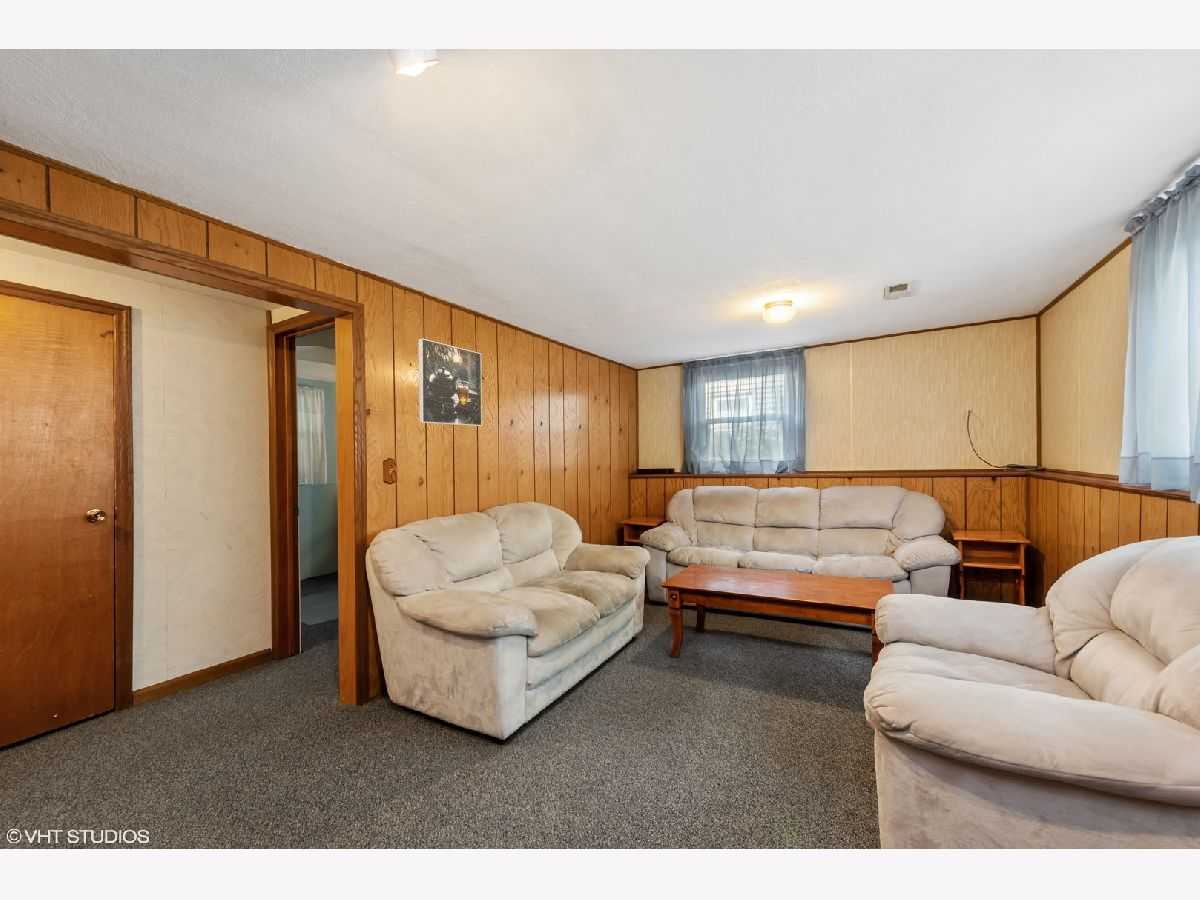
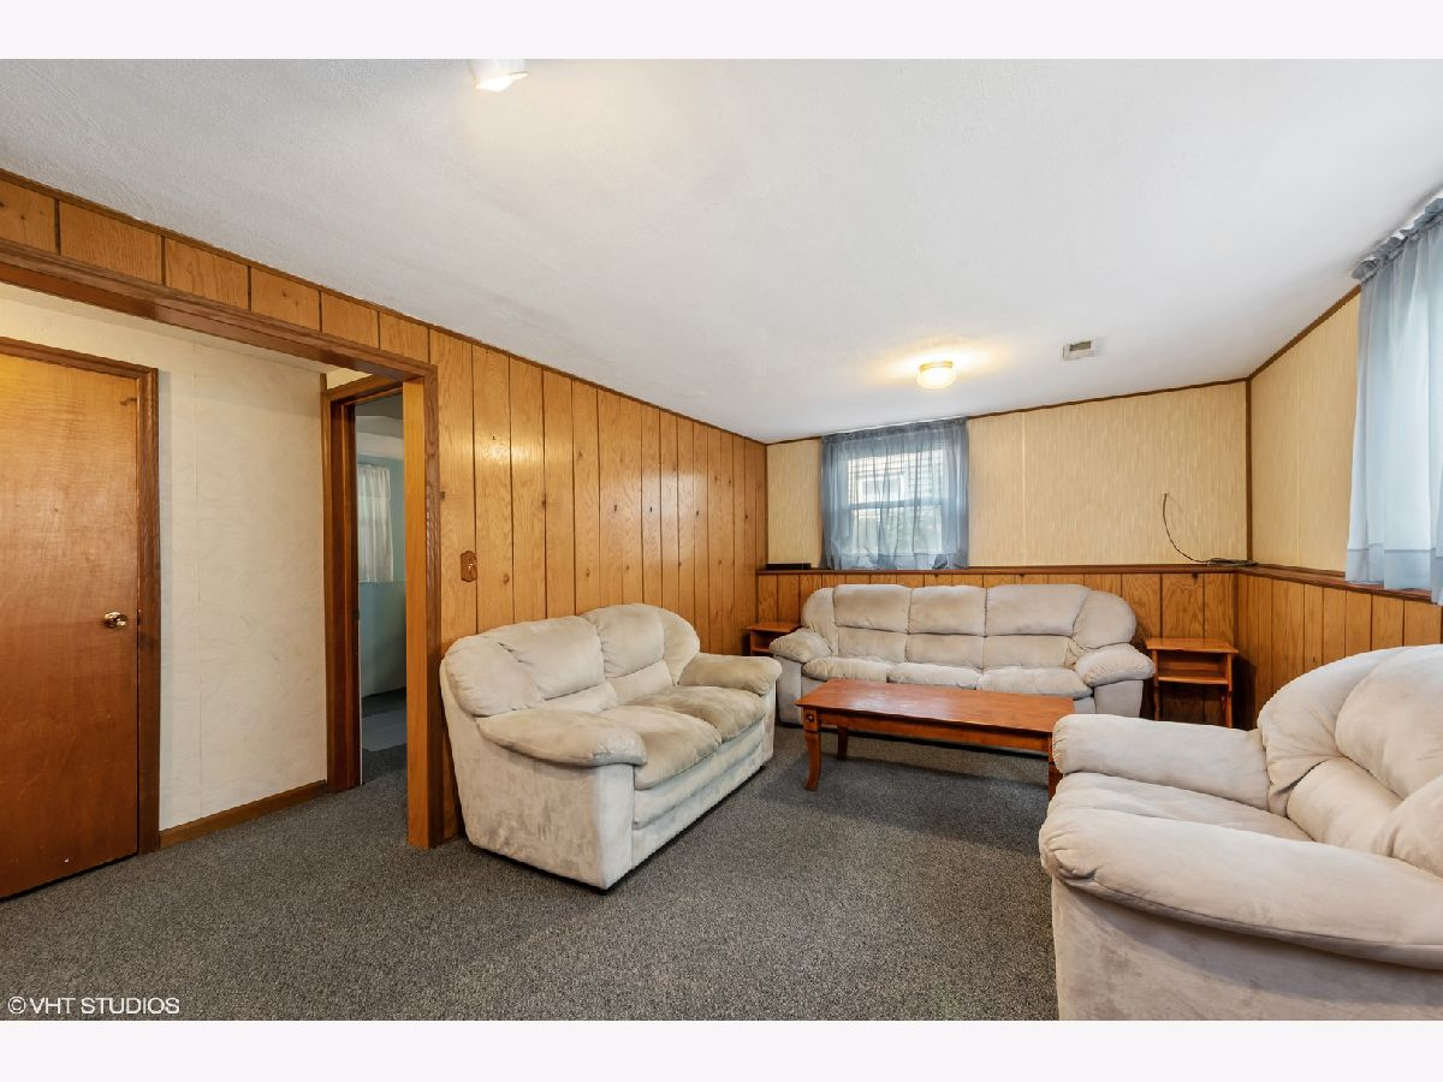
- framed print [417,337,483,427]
